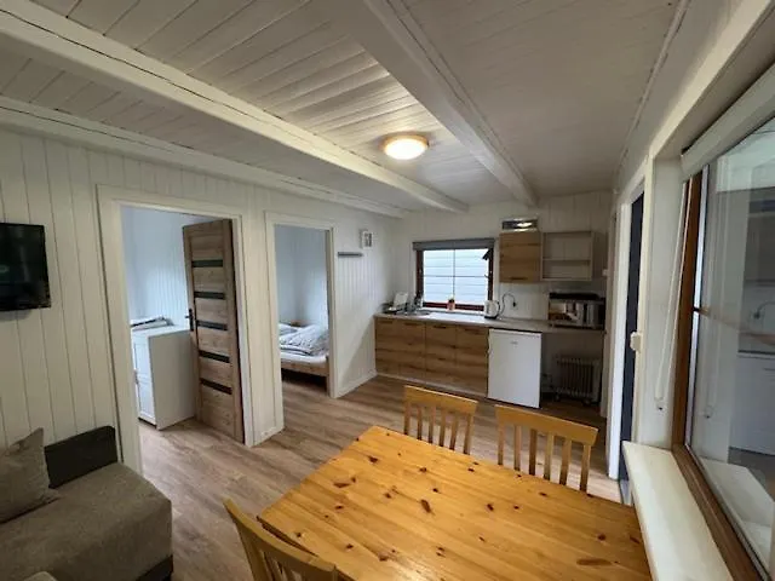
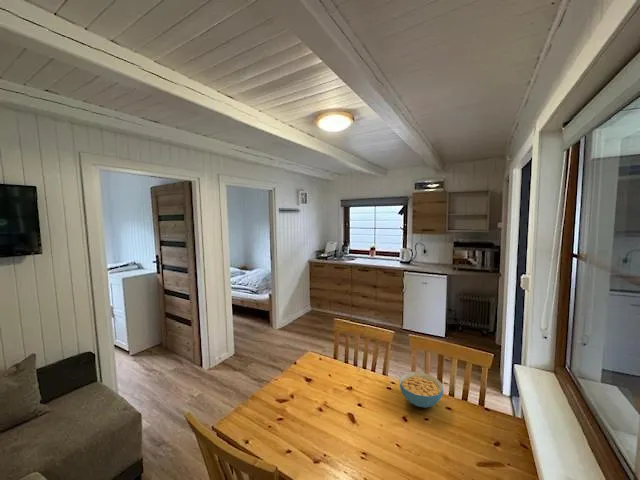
+ cereal bowl [399,371,444,409]
